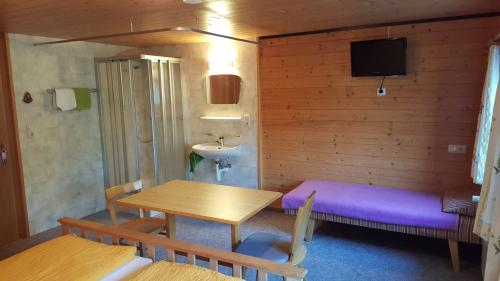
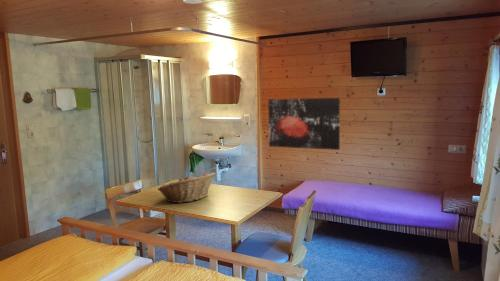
+ wall art [267,97,341,151]
+ fruit basket [157,172,216,204]
